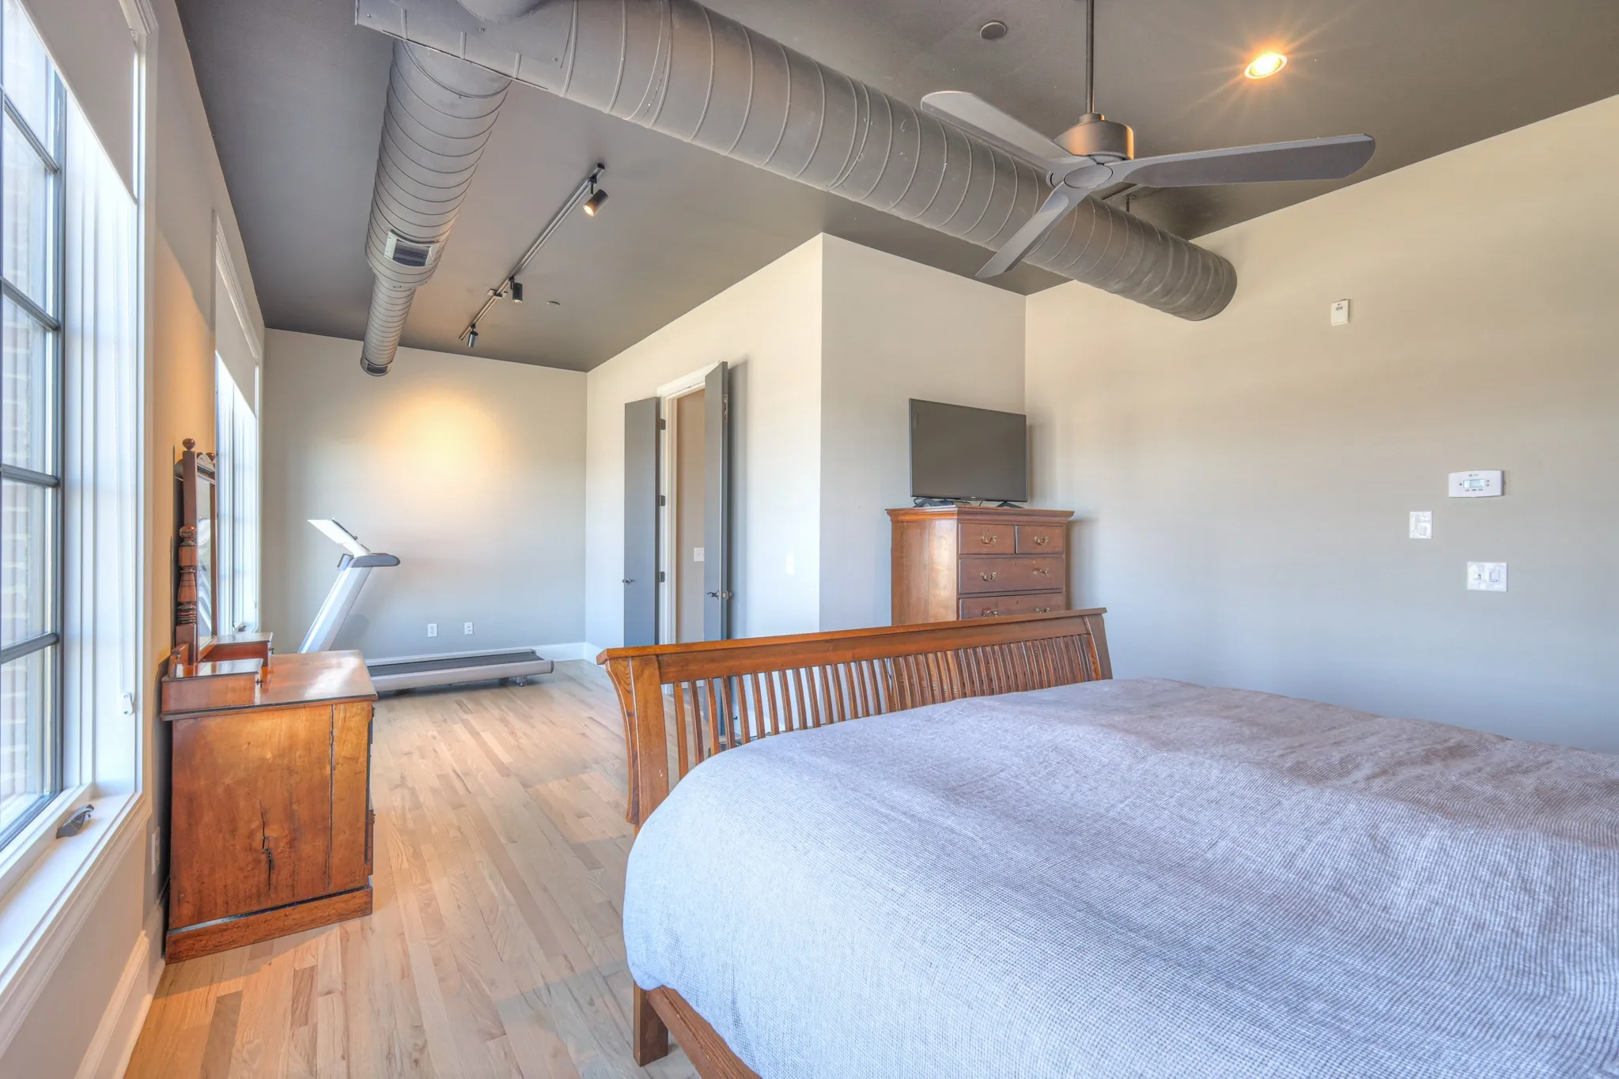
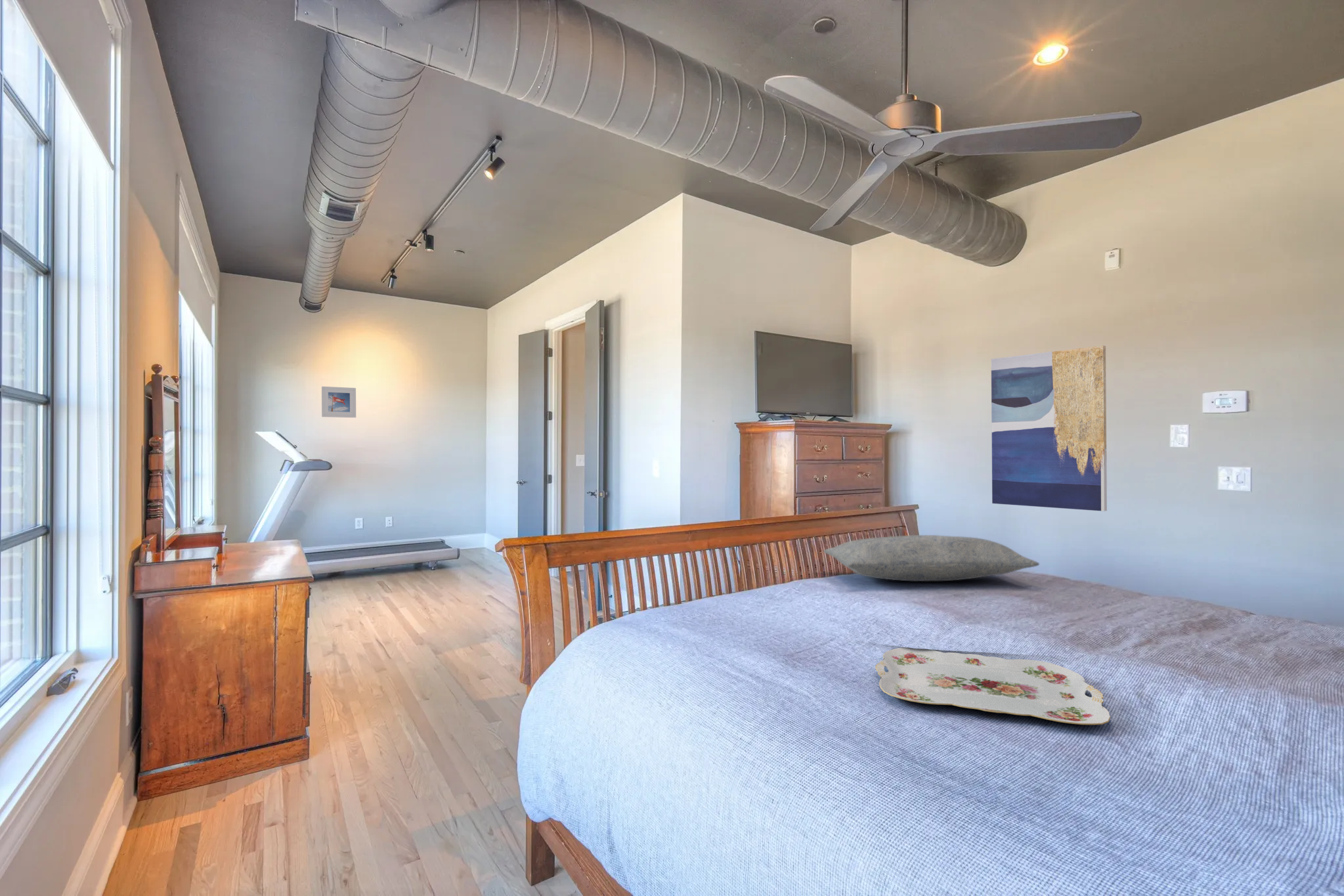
+ wall art [991,345,1108,512]
+ pillow [823,534,1040,582]
+ serving tray [875,647,1111,725]
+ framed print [321,386,357,418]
